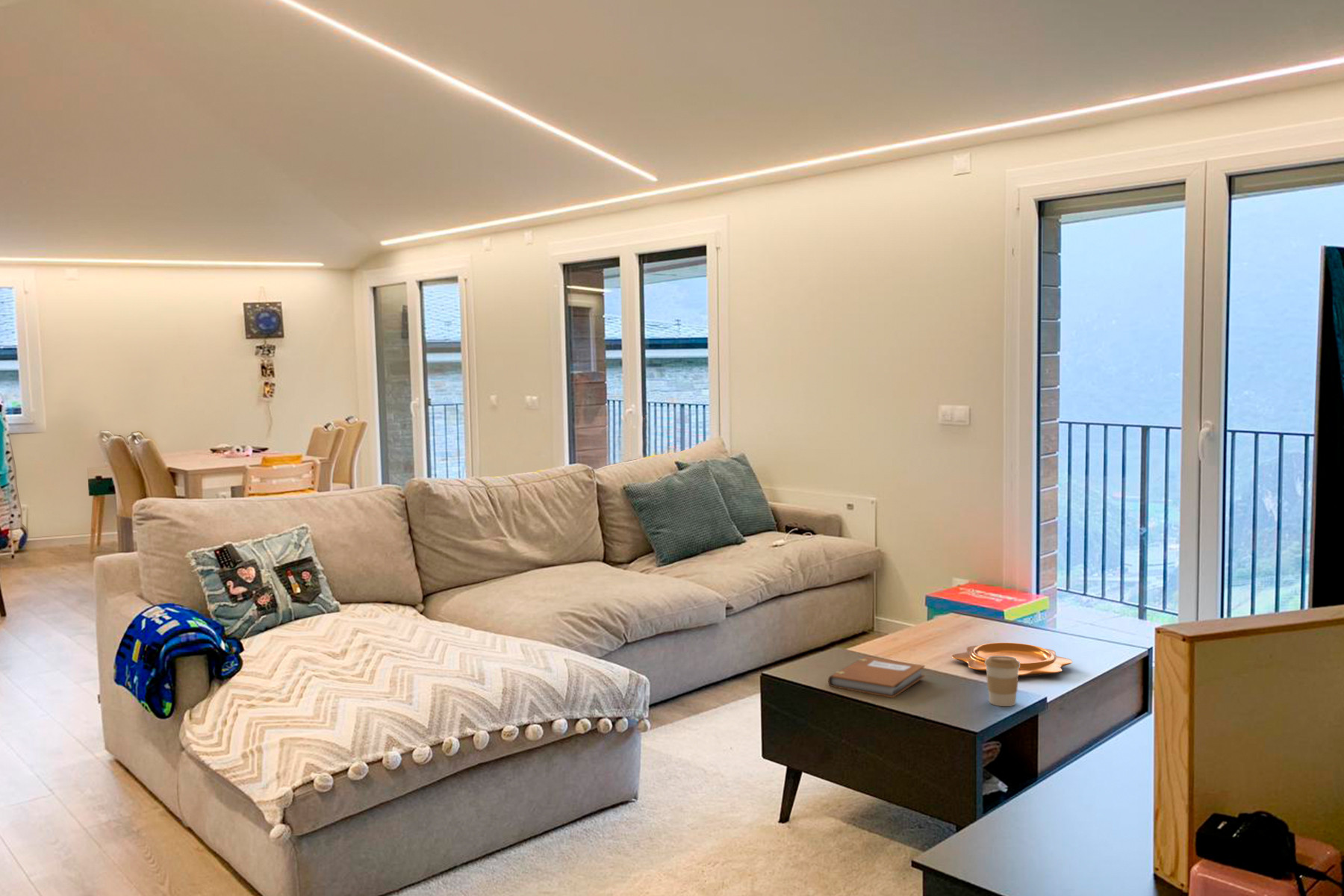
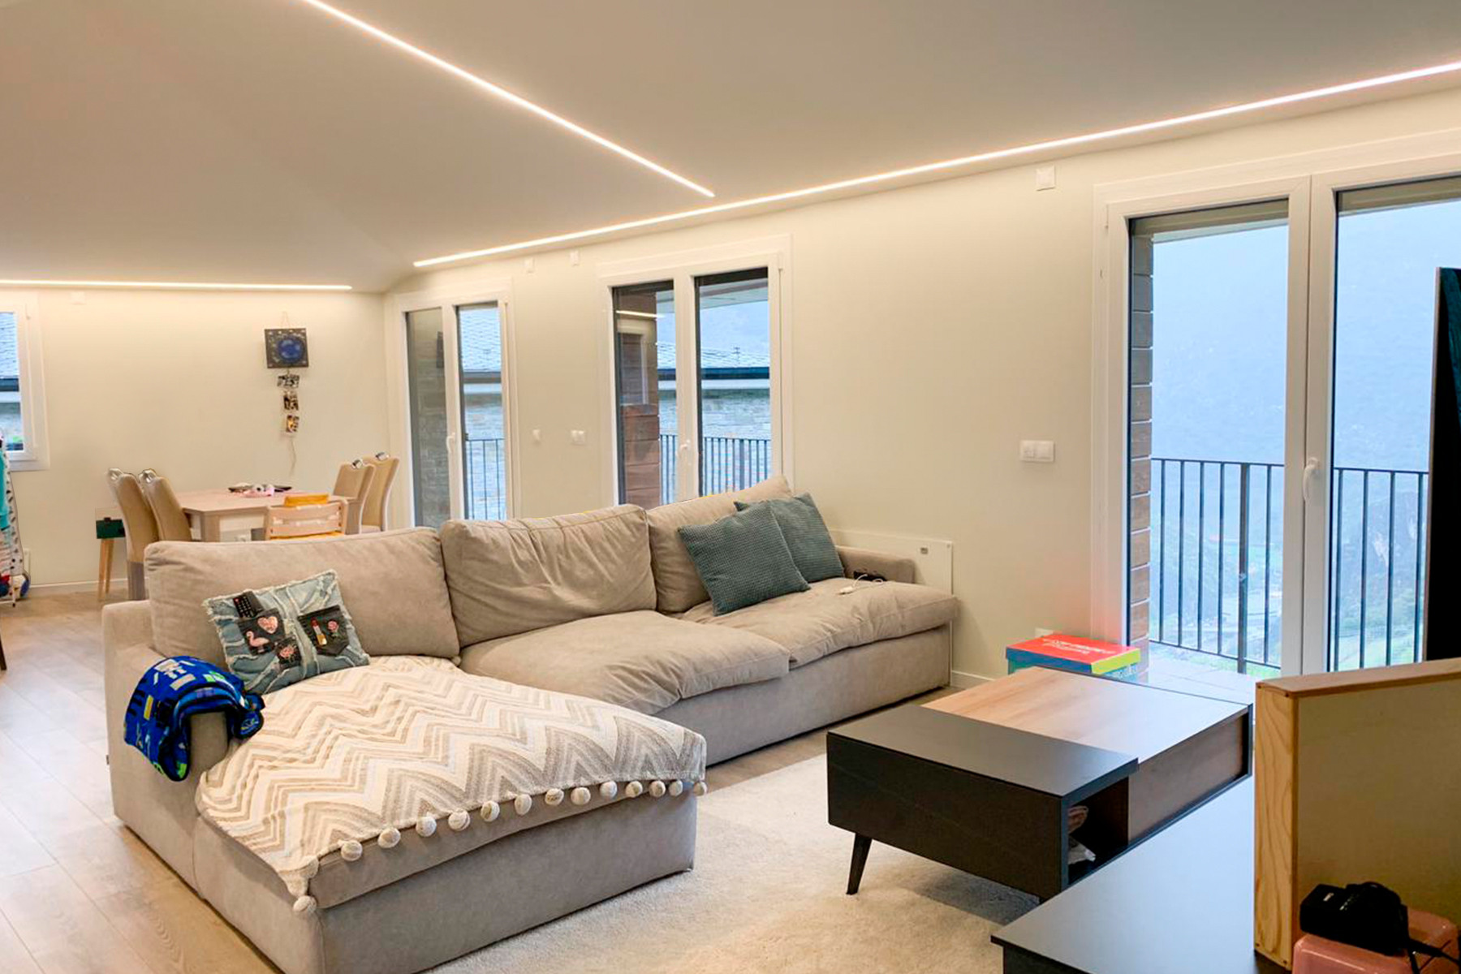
- decorative bowl [951,642,1073,677]
- coffee cup [985,656,1020,707]
- notebook [827,656,925,699]
